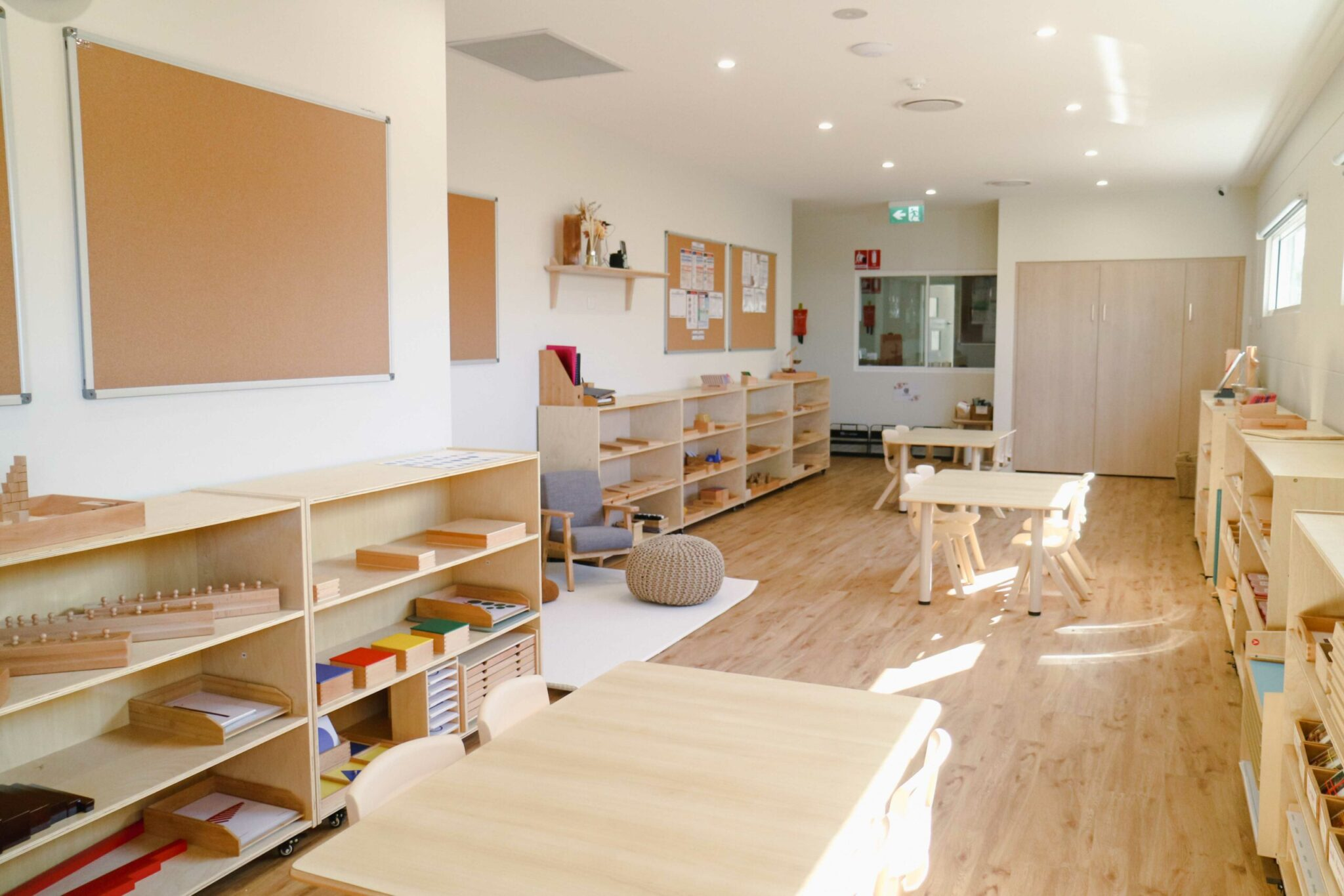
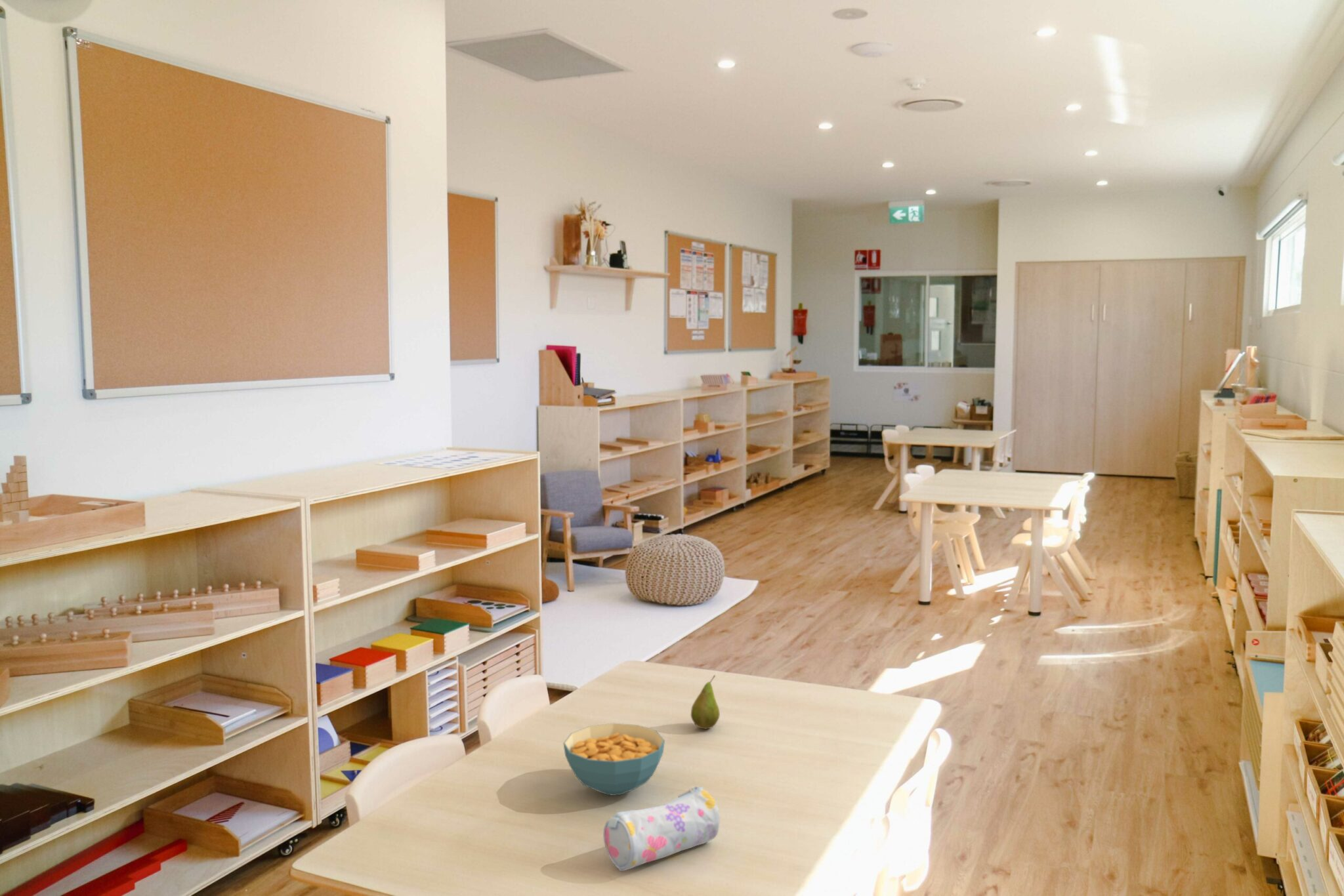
+ fruit [690,674,721,730]
+ pencil case [602,786,720,872]
+ cereal bowl [563,723,665,796]
